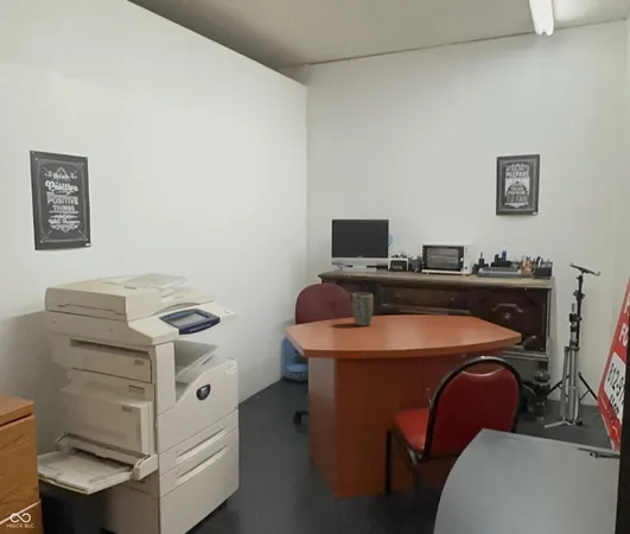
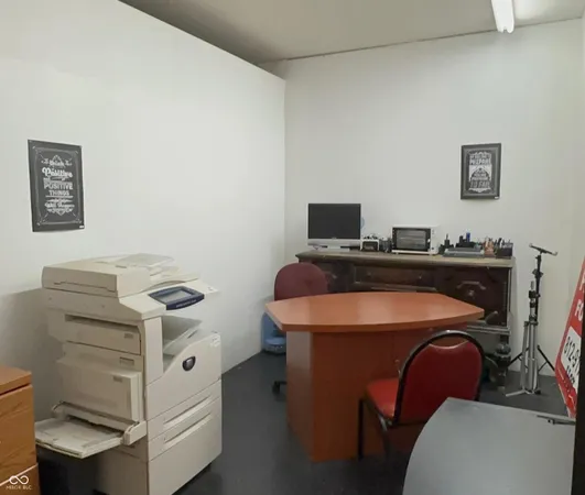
- plant pot [351,292,374,328]
